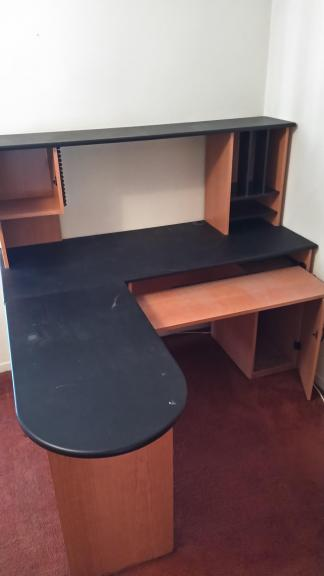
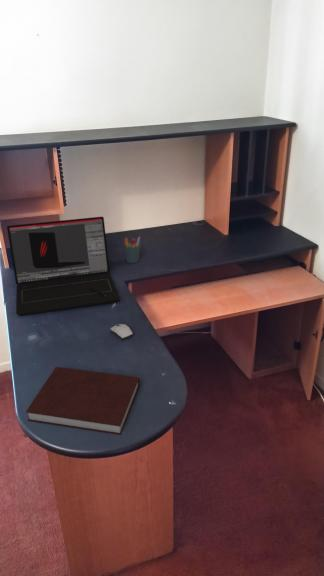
+ pen holder [122,236,142,264]
+ notebook [25,366,141,436]
+ laptop [6,216,121,317]
+ computer mouse [109,323,134,342]
